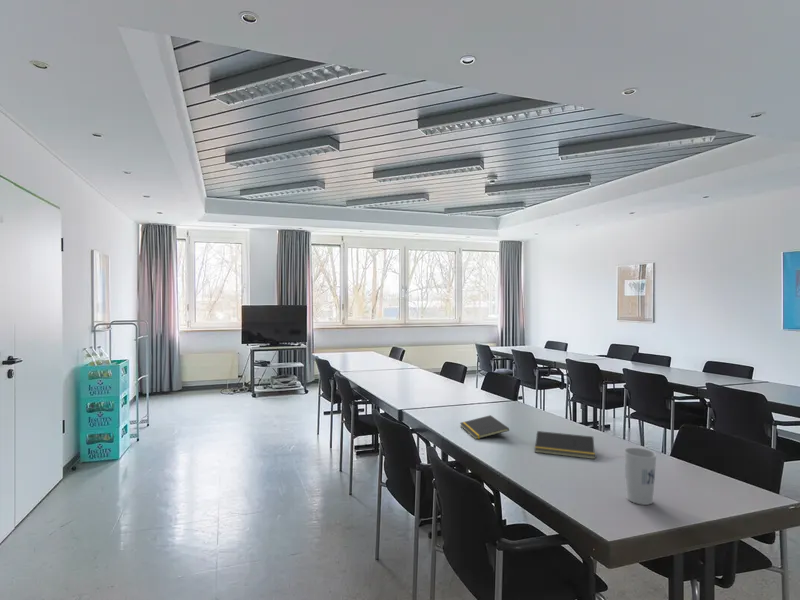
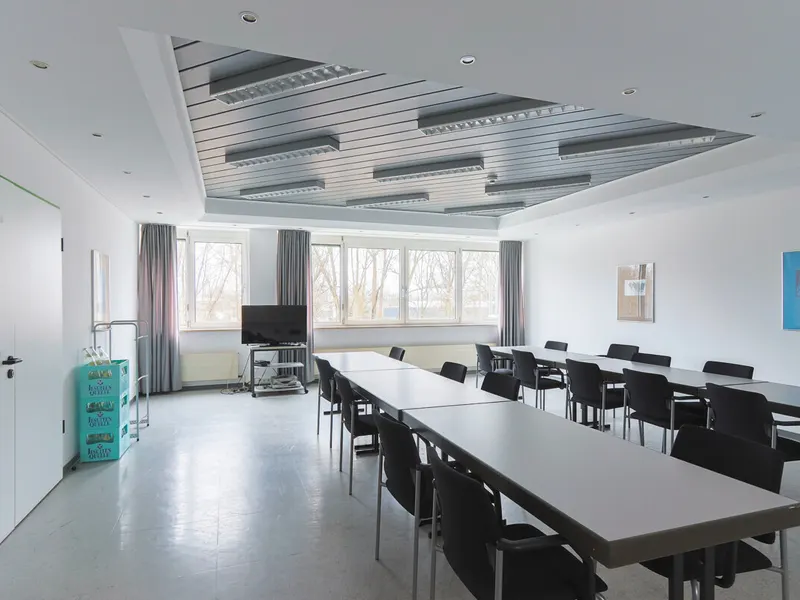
- cup [623,447,657,506]
- notepad [459,414,510,440]
- notepad [534,430,596,460]
